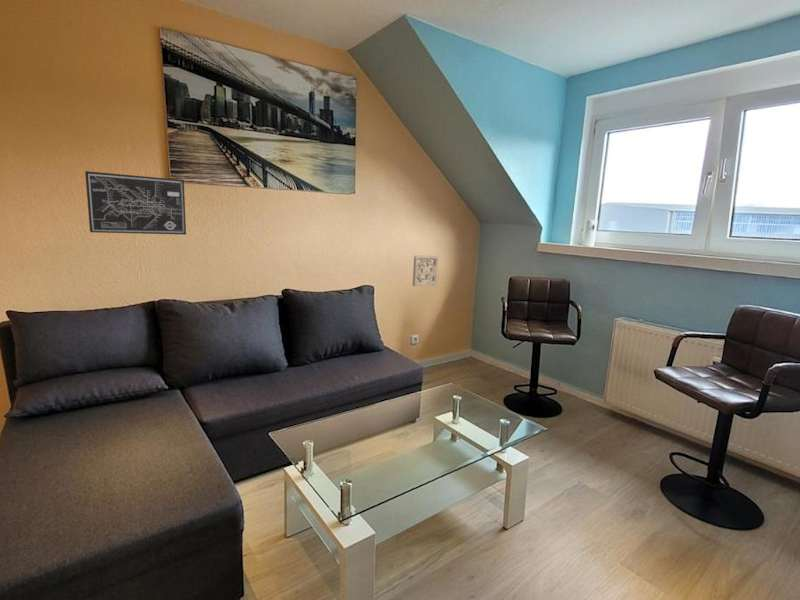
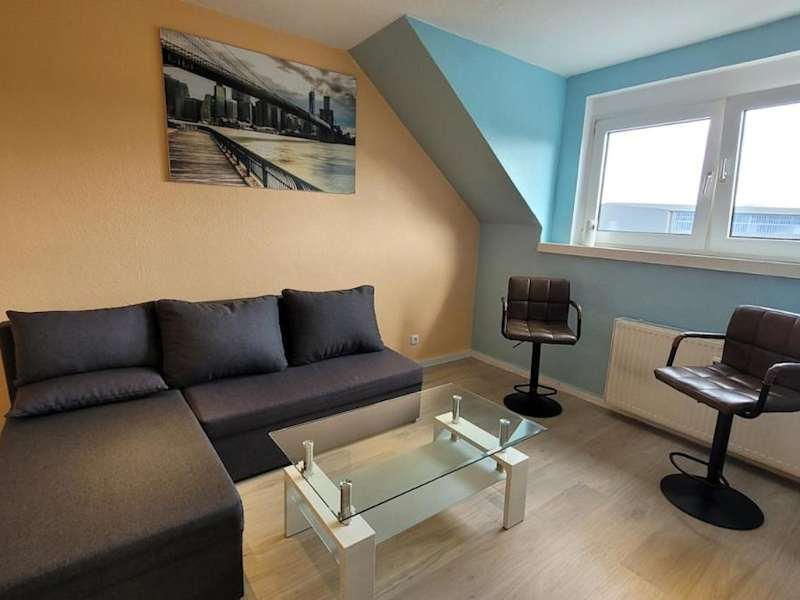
- wall art [84,170,187,236]
- wall ornament [412,255,440,287]
